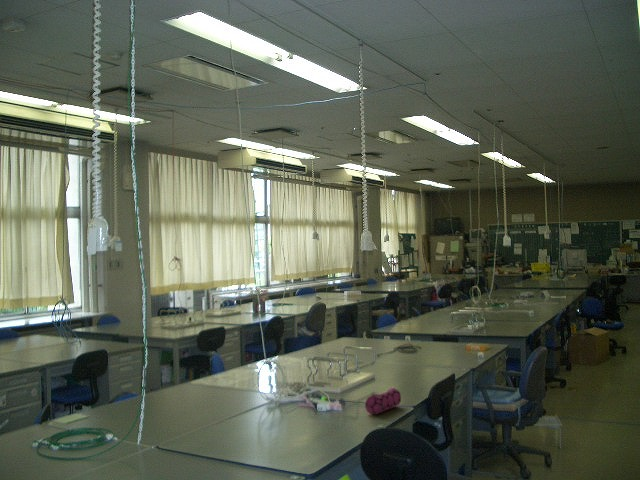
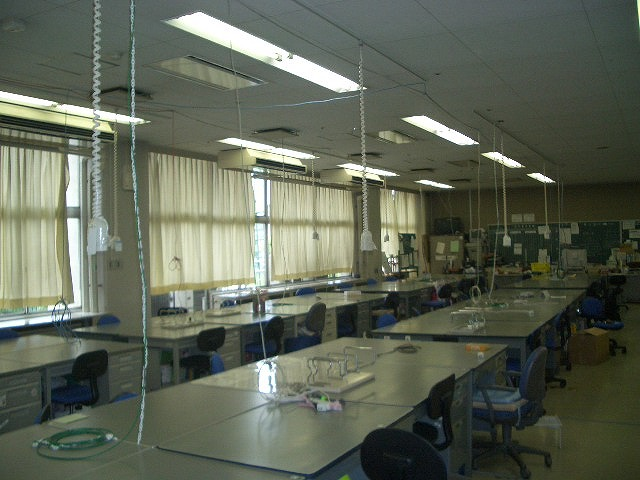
- pencil case [364,387,402,415]
